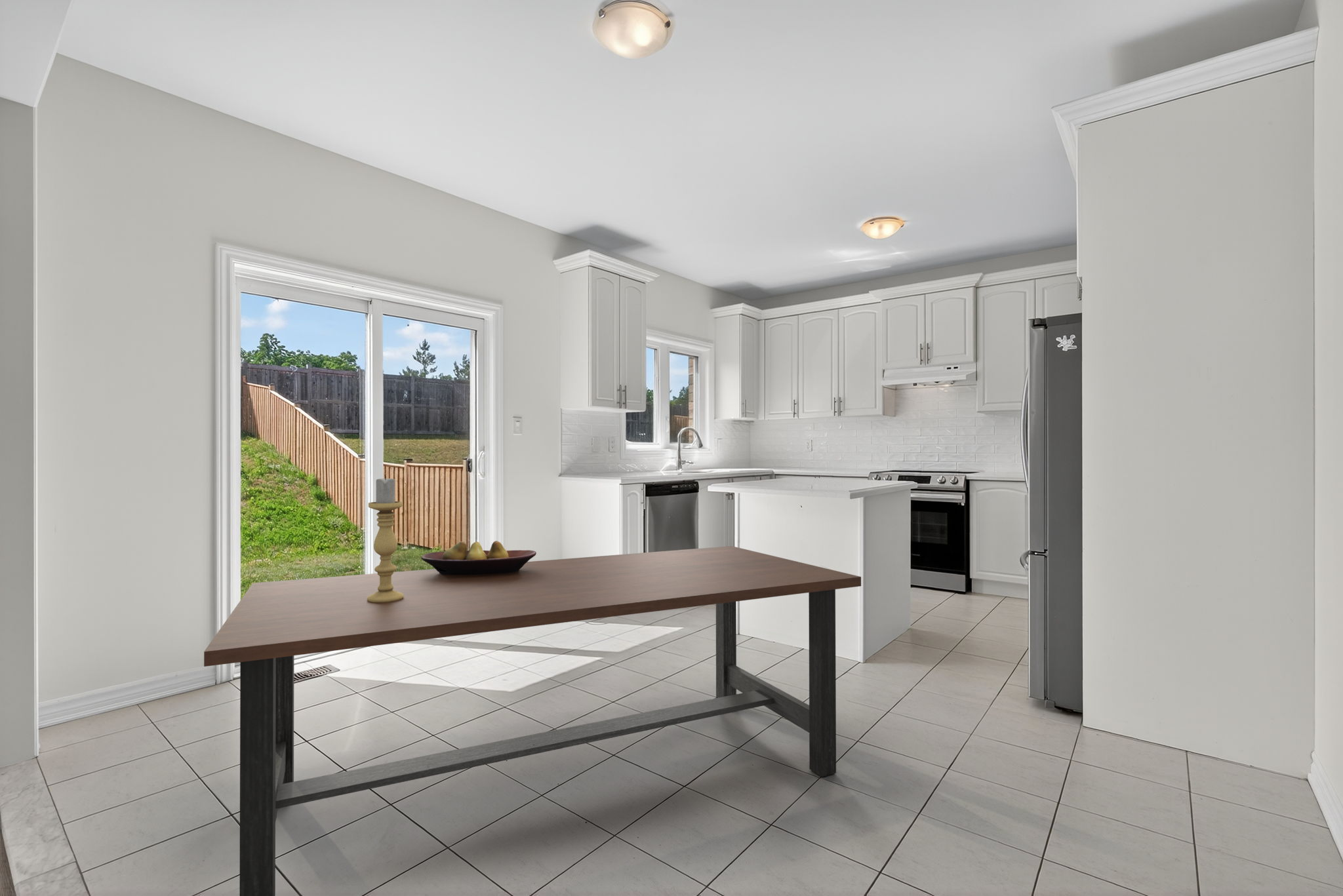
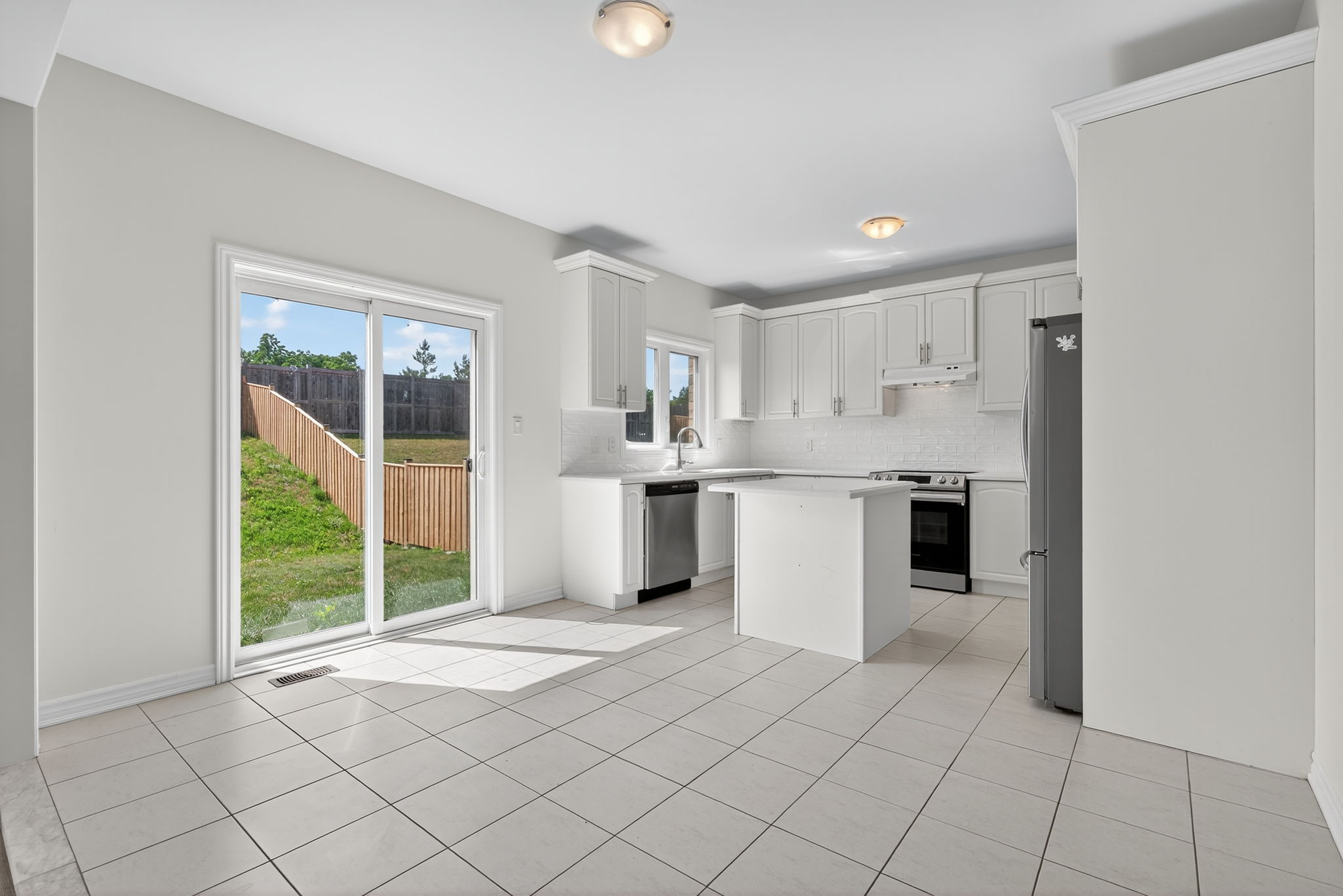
- dining table [203,545,862,896]
- fruit bowl [420,540,537,575]
- candle holder [367,475,403,602]
